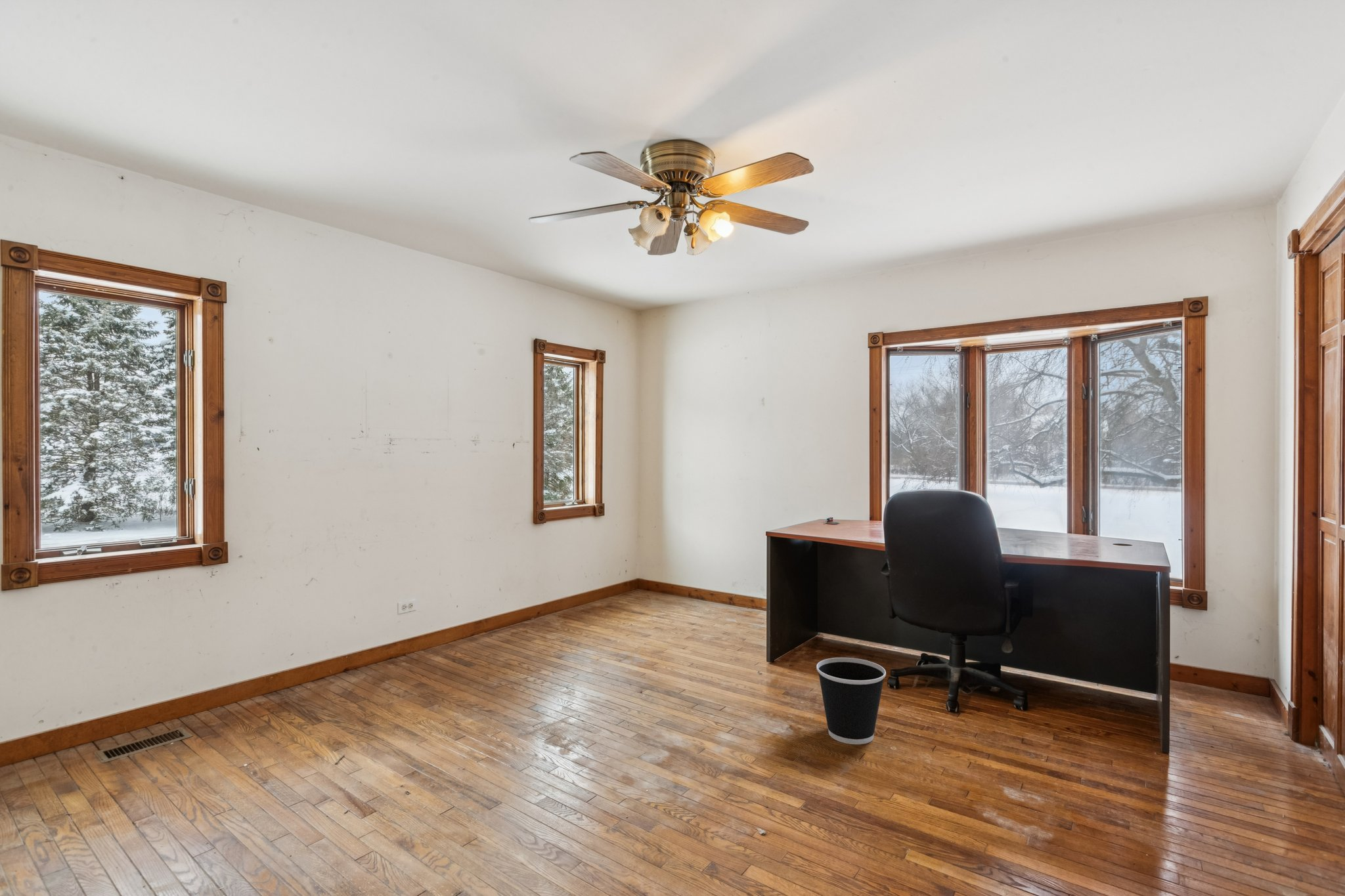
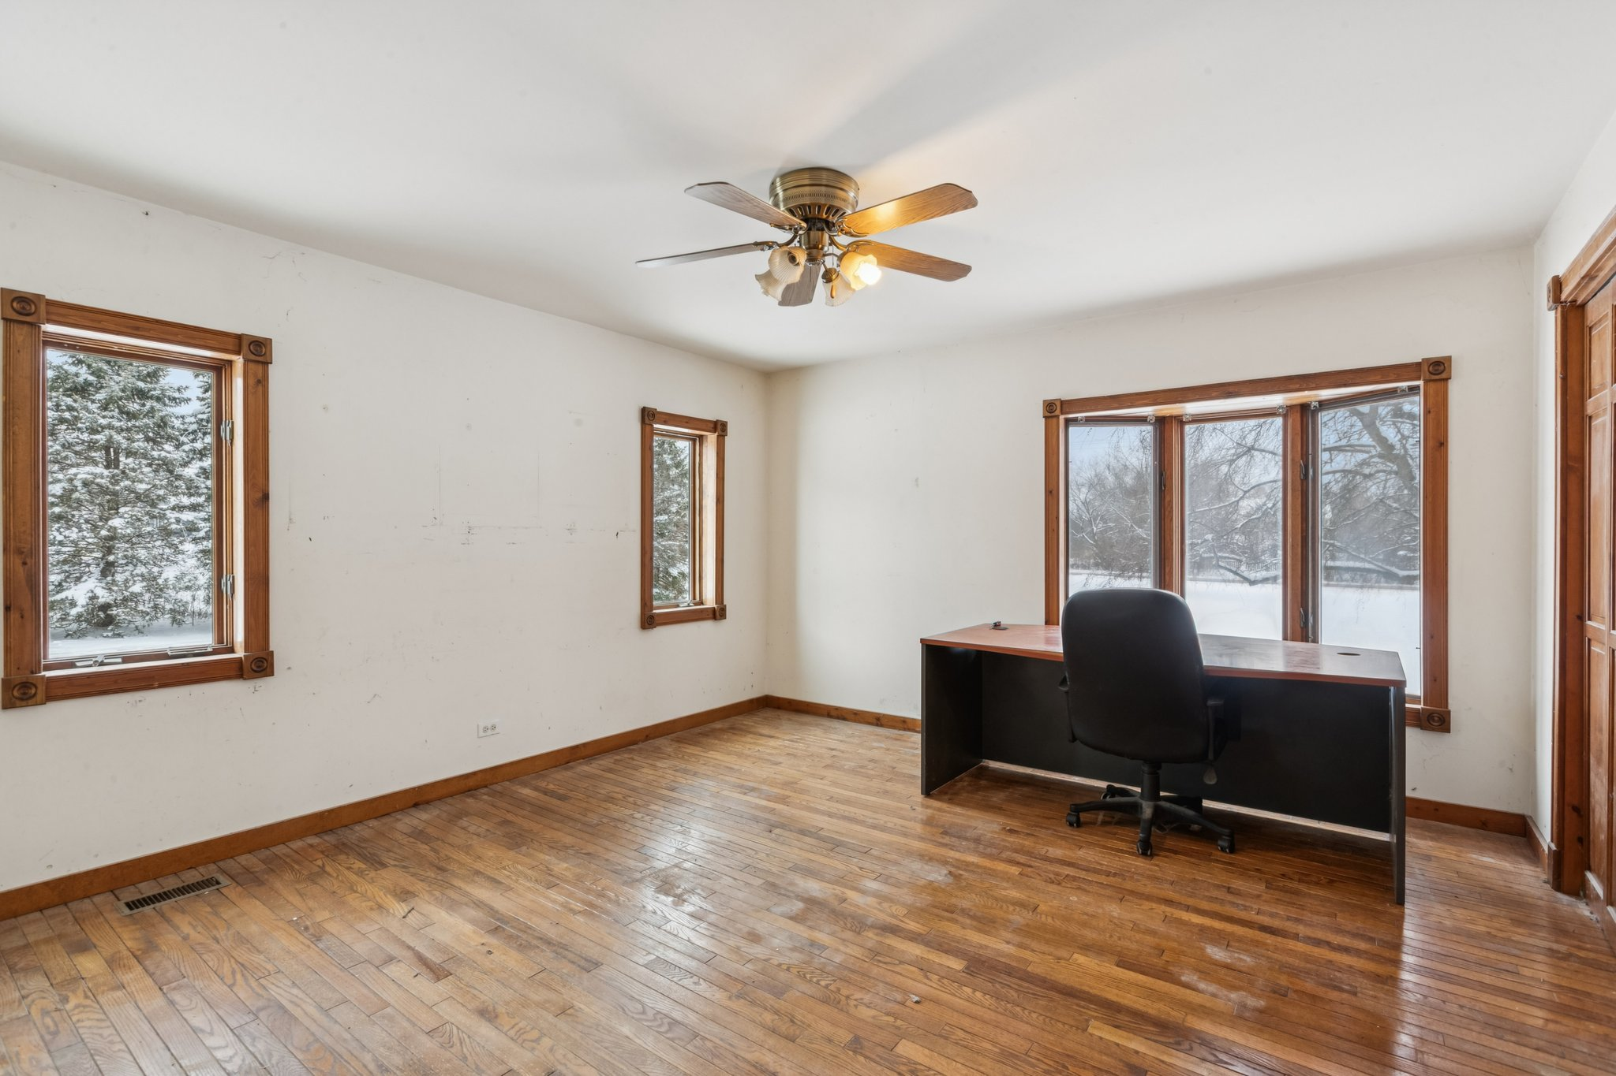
- wastebasket [816,657,887,745]
